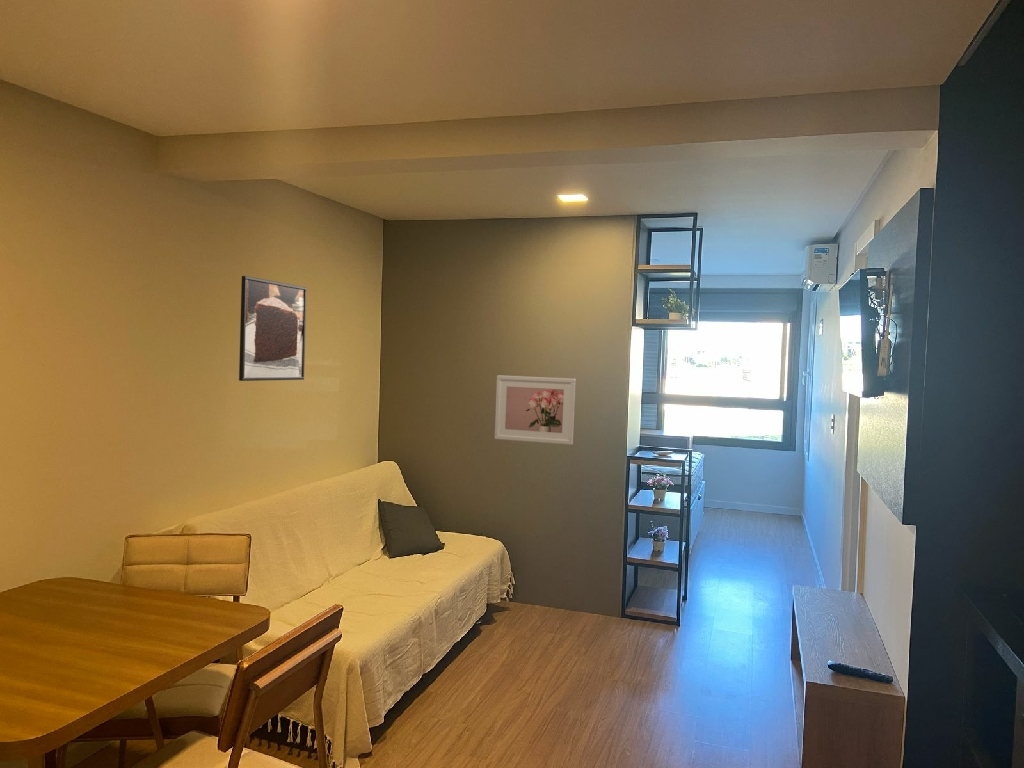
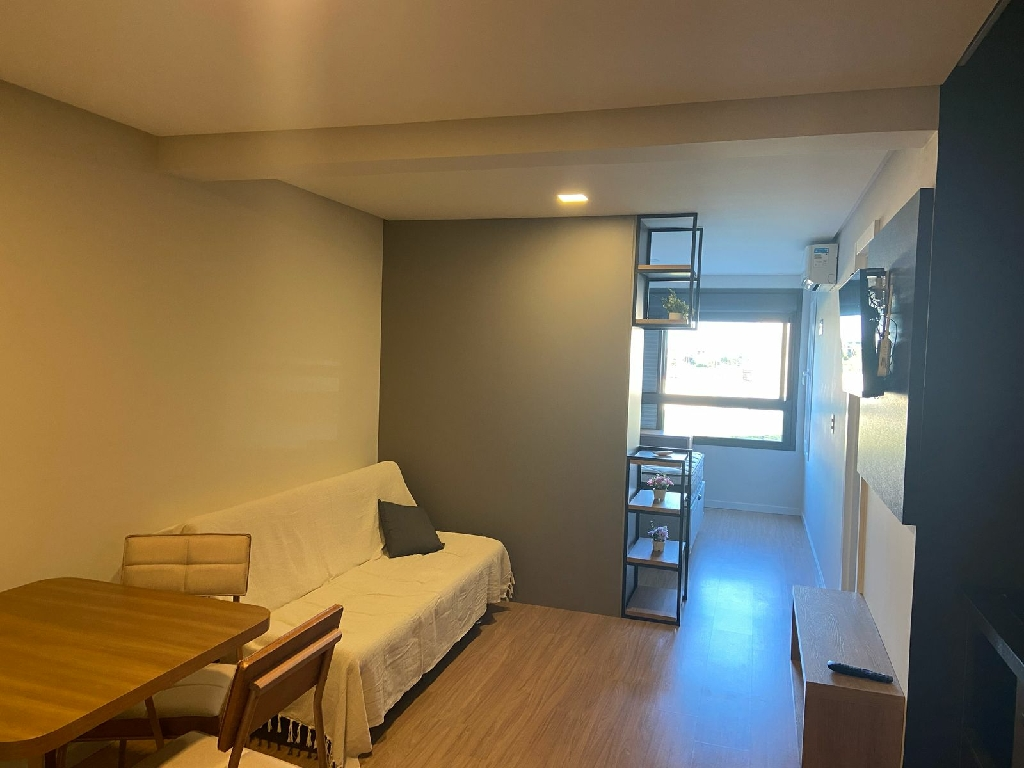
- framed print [238,275,308,382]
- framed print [494,374,577,446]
